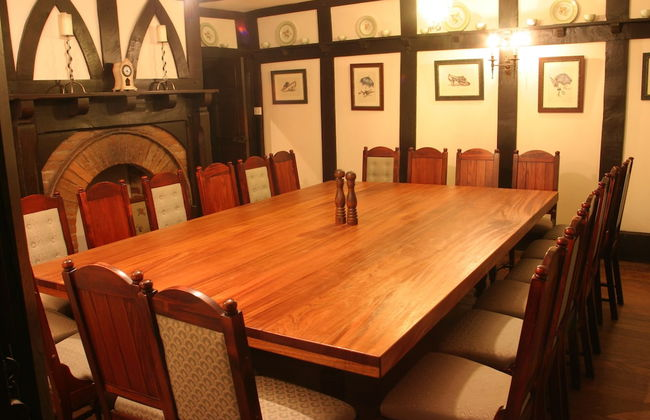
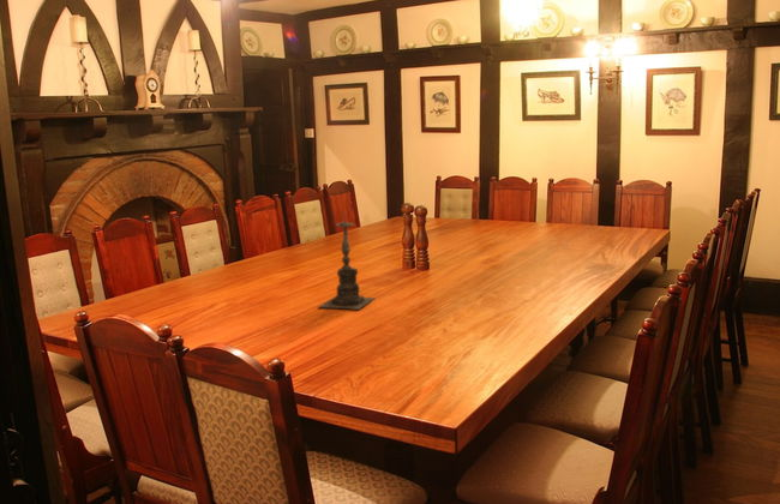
+ candle holder [317,212,376,311]
